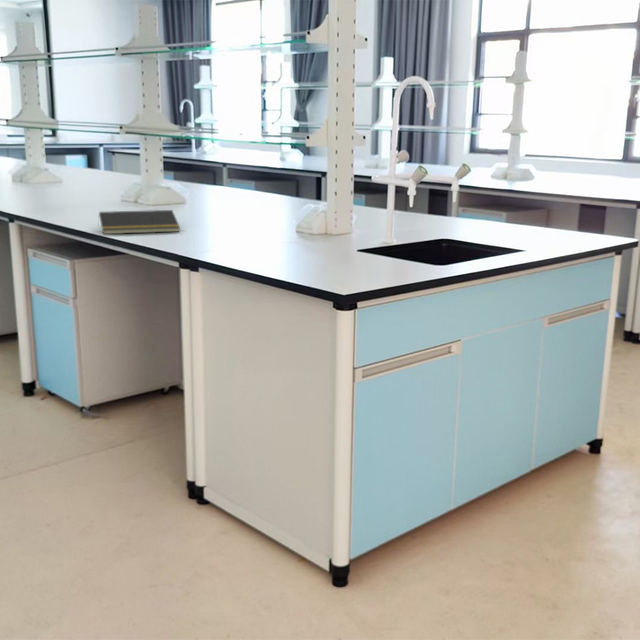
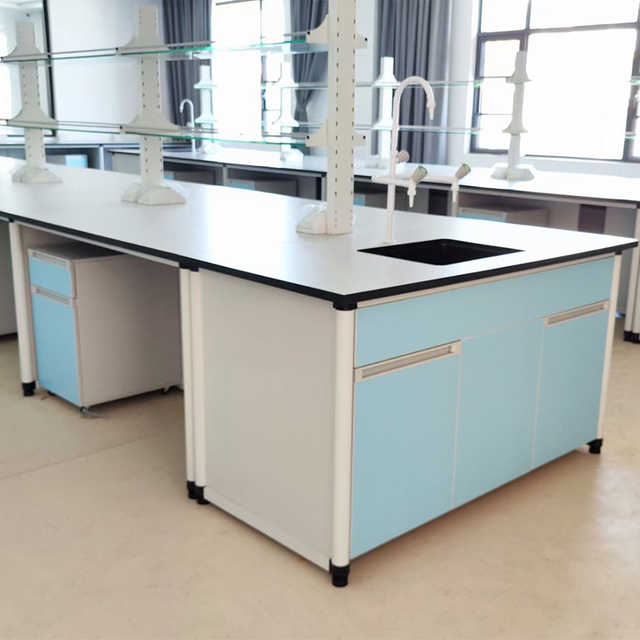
- notepad [97,209,181,235]
